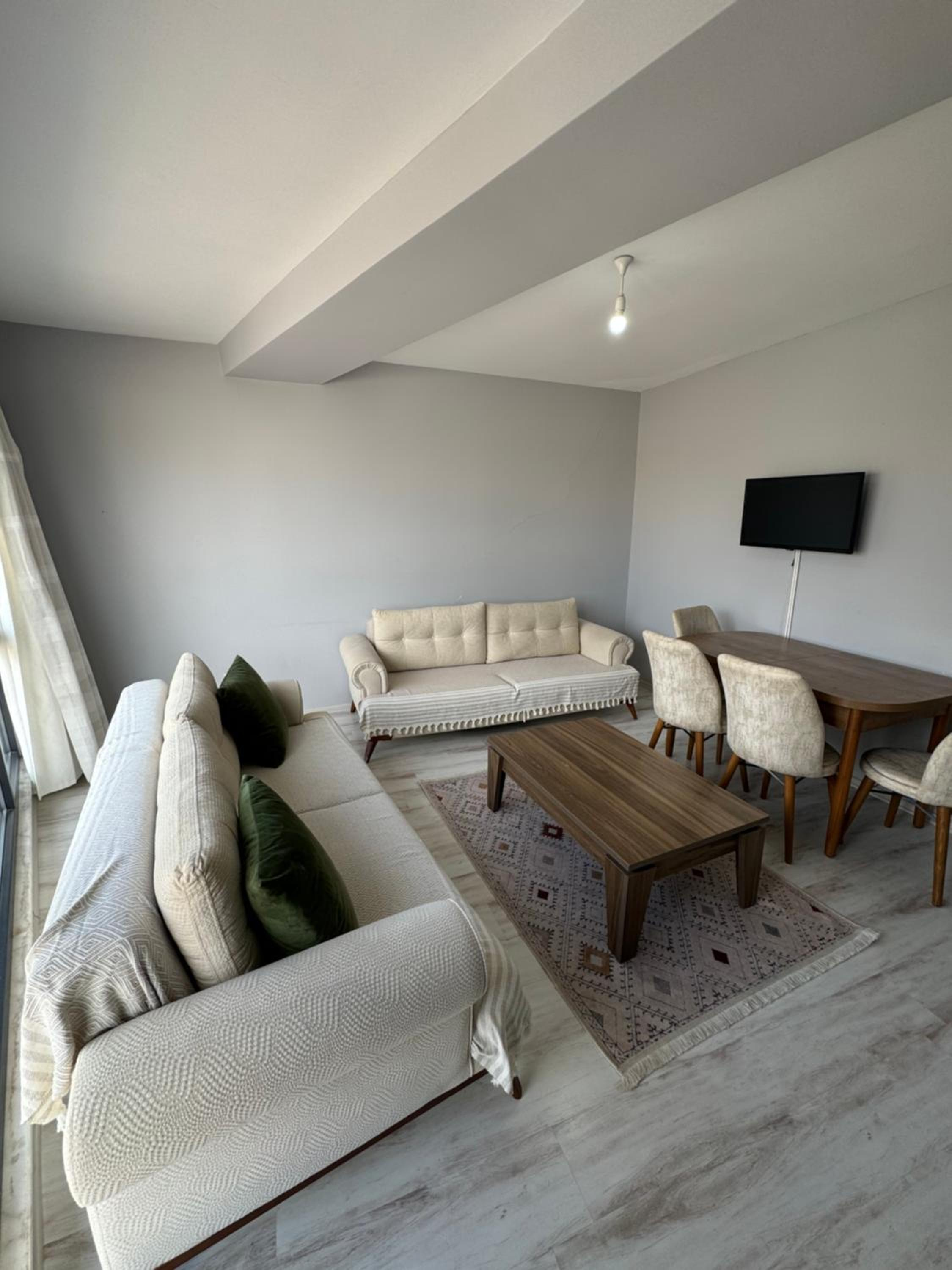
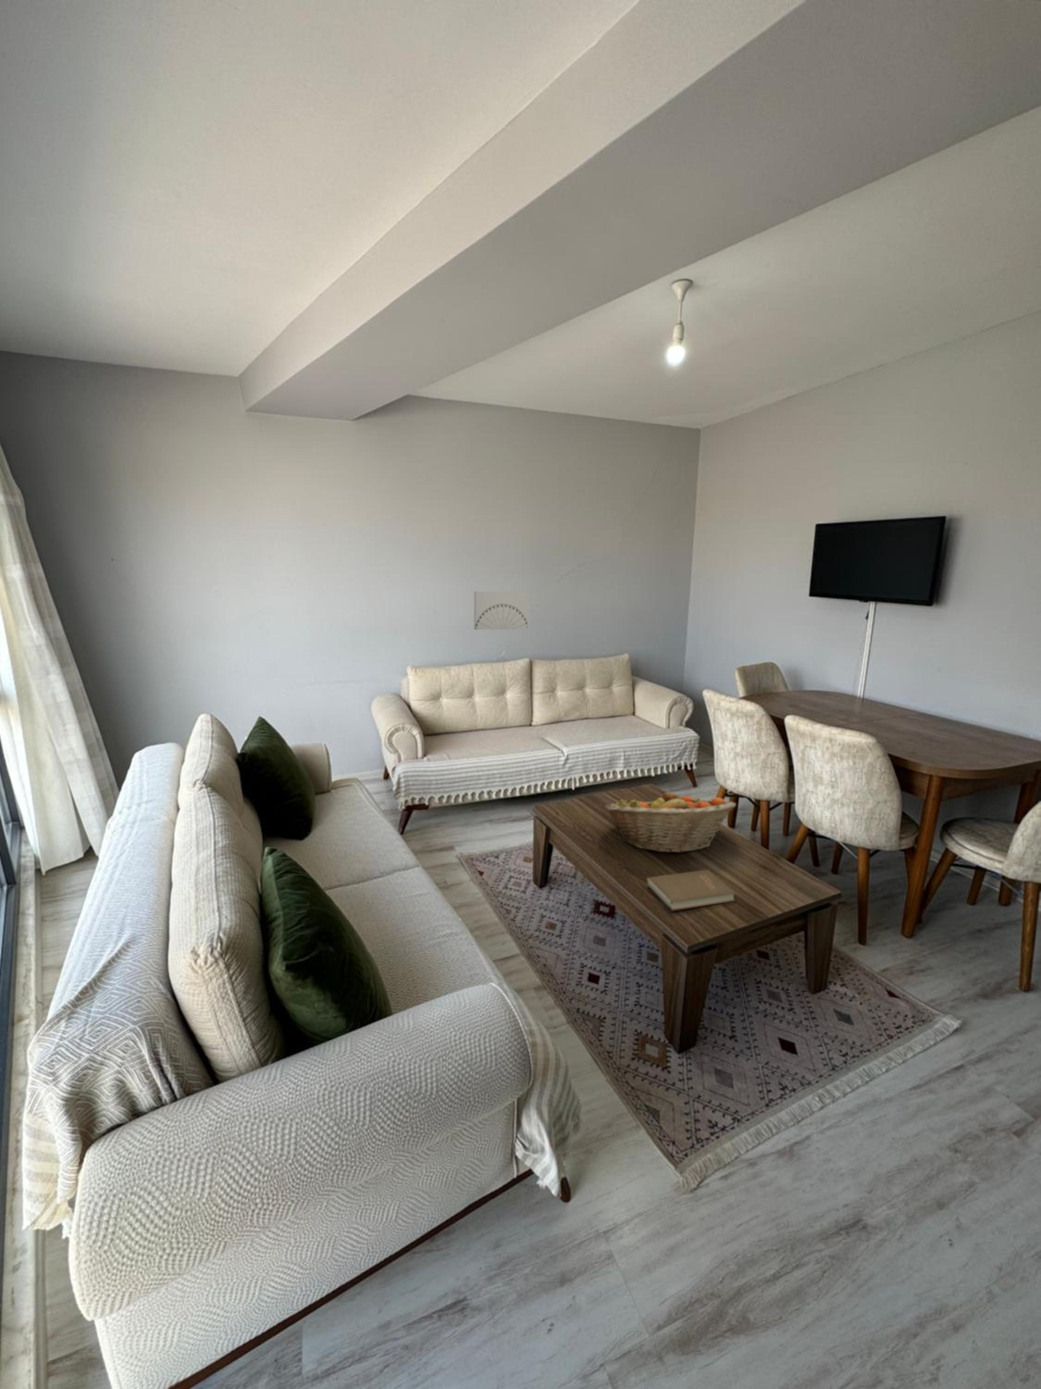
+ book [646,869,737,912]
+ wall art [473,591,529,630]
+ fruit basket [605,790,737,853]
